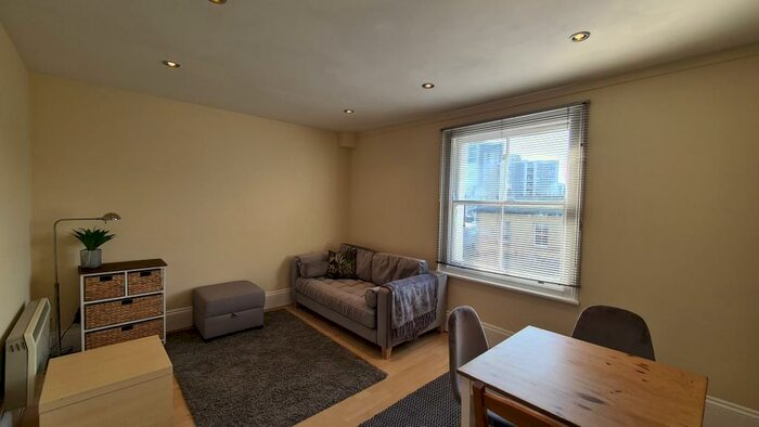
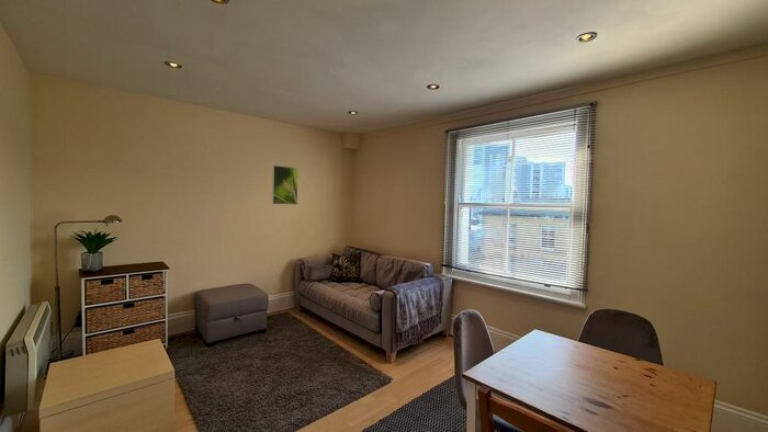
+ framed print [271,164,300,206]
